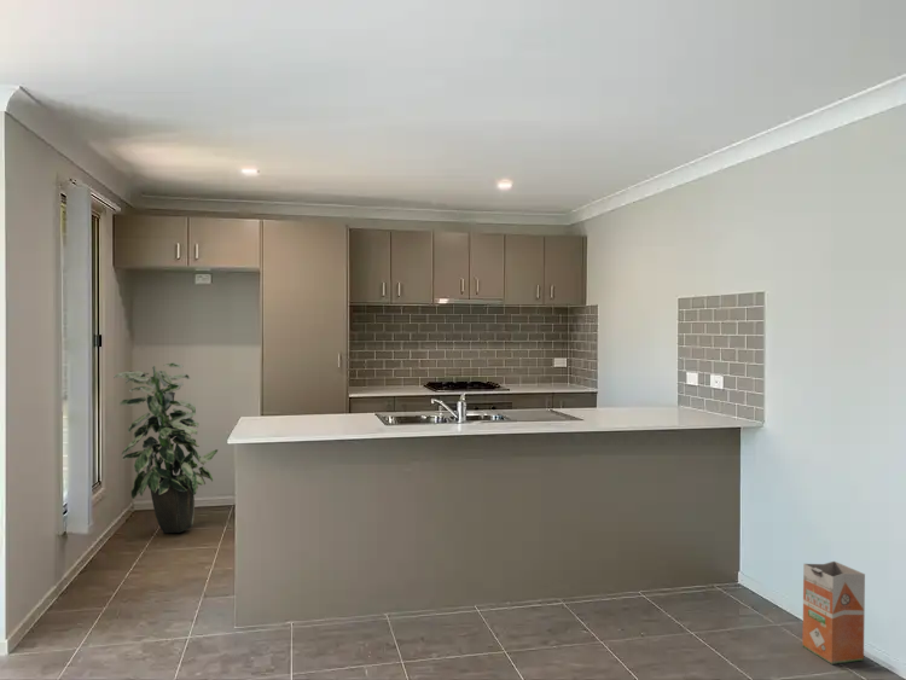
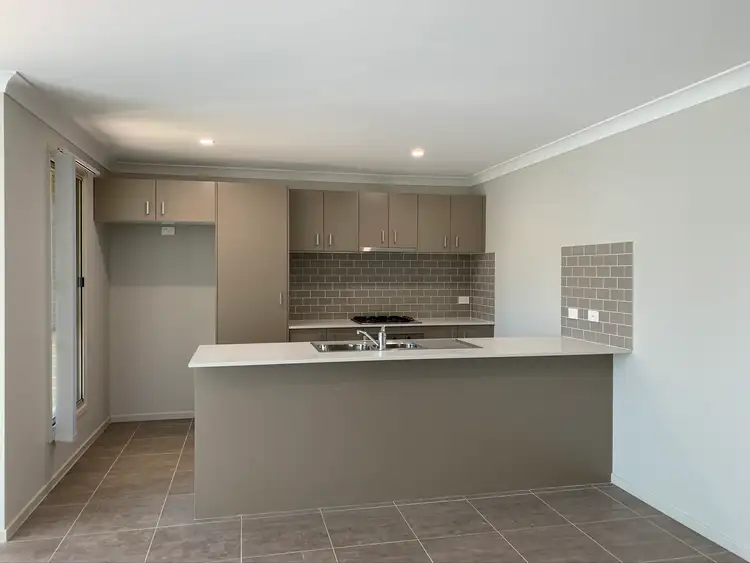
- waste bin [801,560,866,666]
- indoor plant [112,361,219,535]
